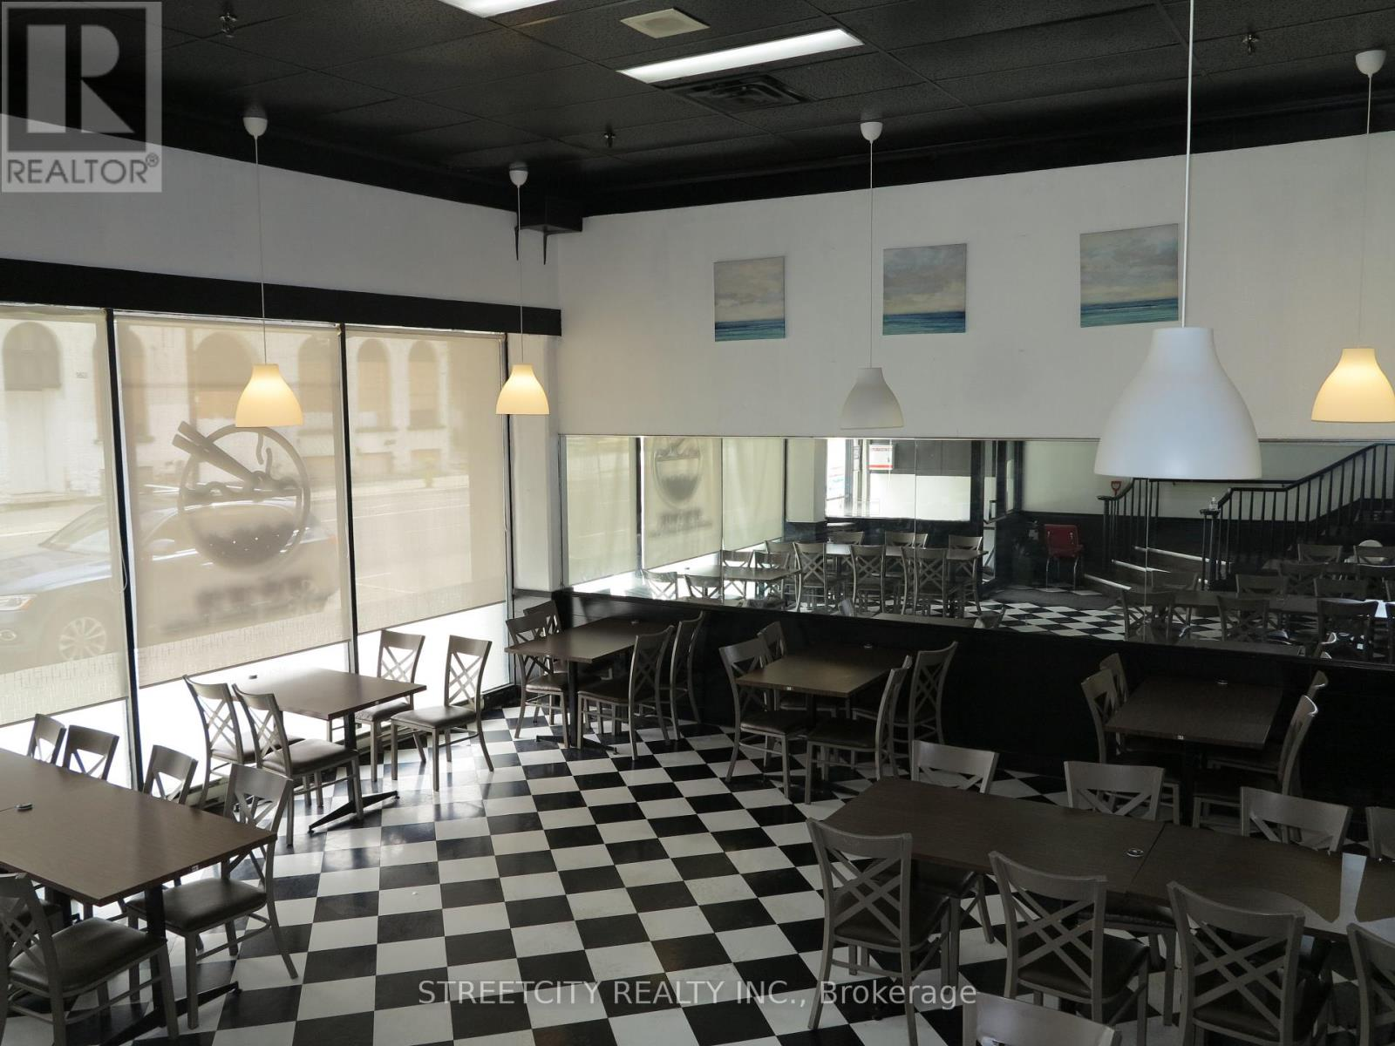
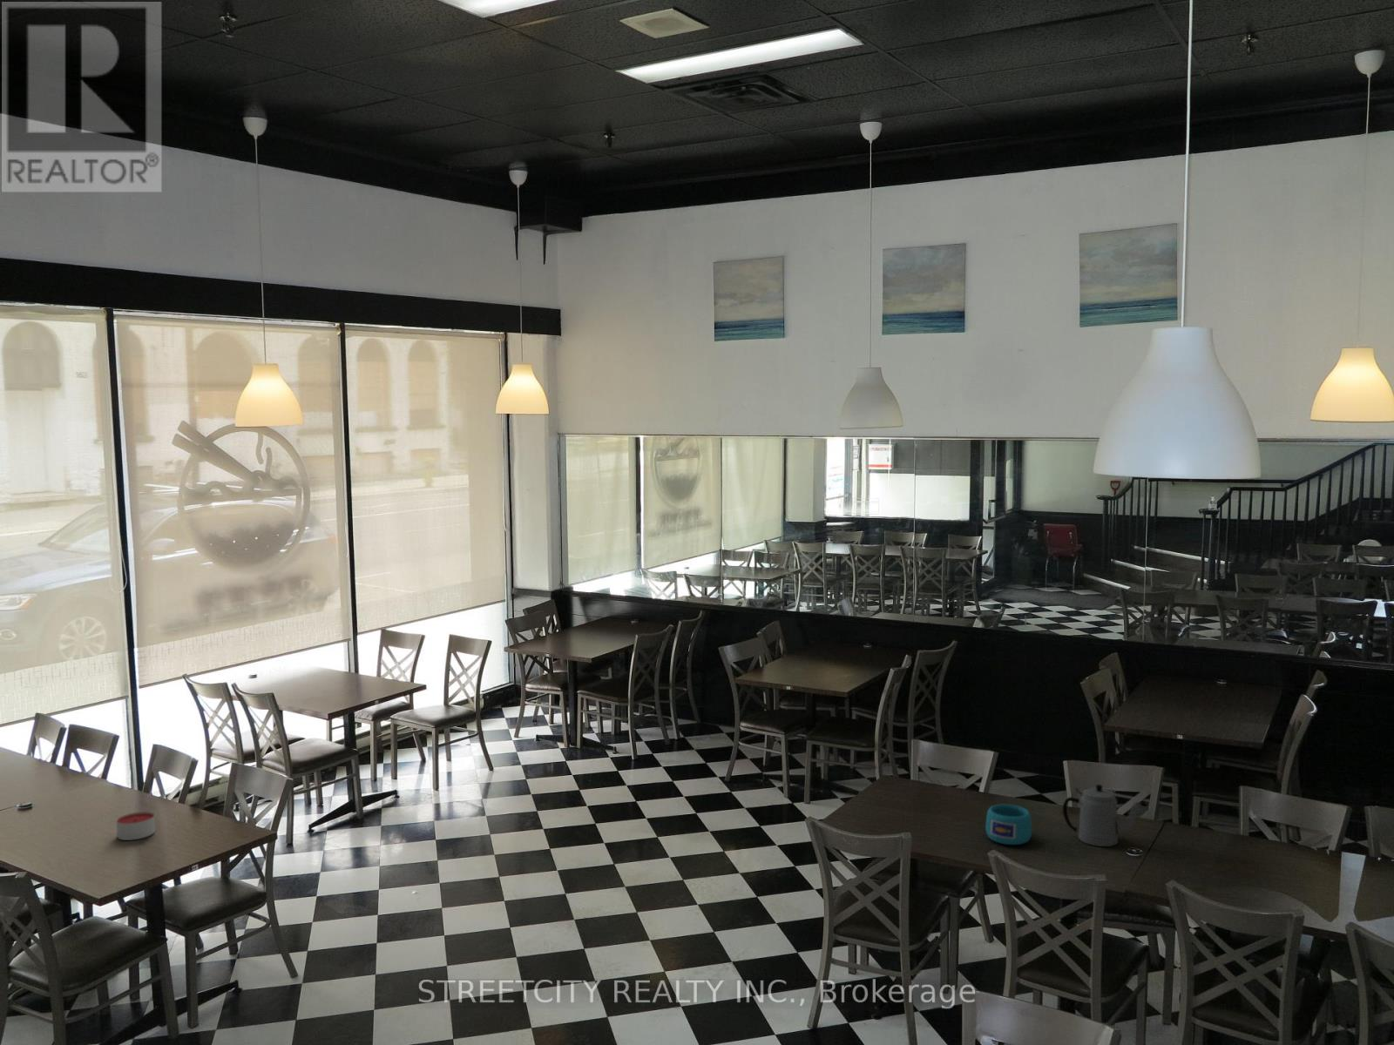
+ cup [985,804,1033,845]
+ candle [116,811,156,841]
+ teapot [1063,784,1143,847]
